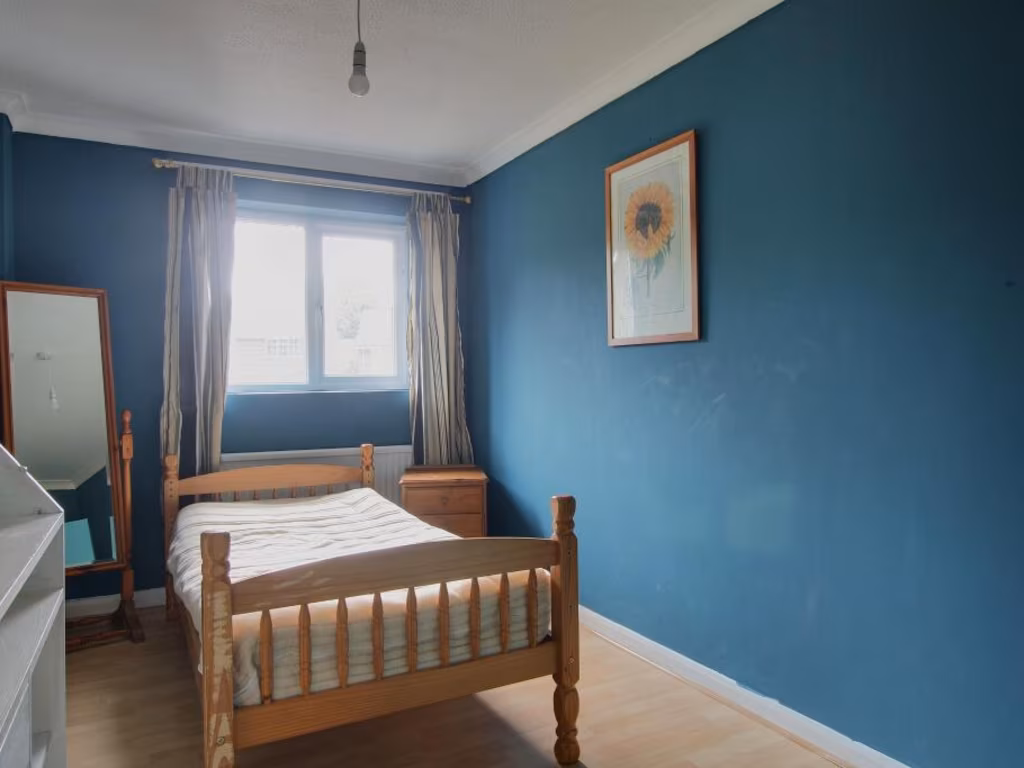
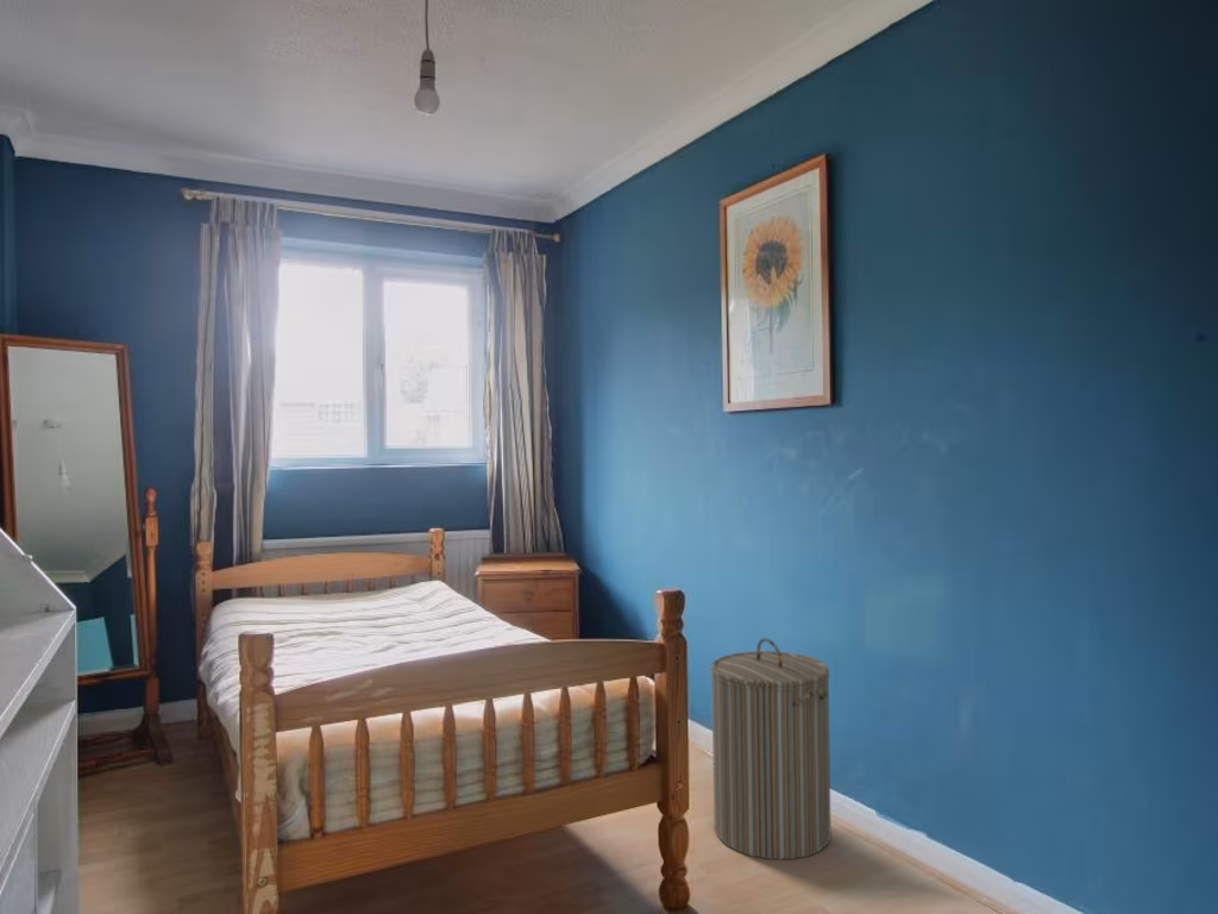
+ laundry hamper [709,637,833,860]
